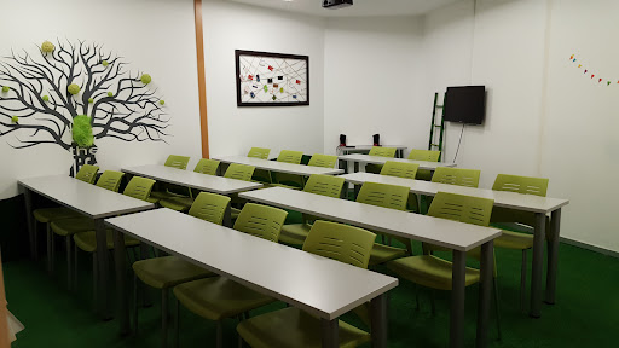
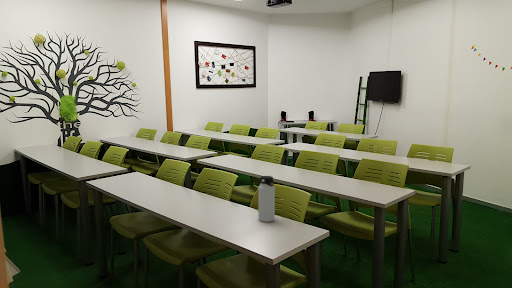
+ water bottle [258,175,276,223]
